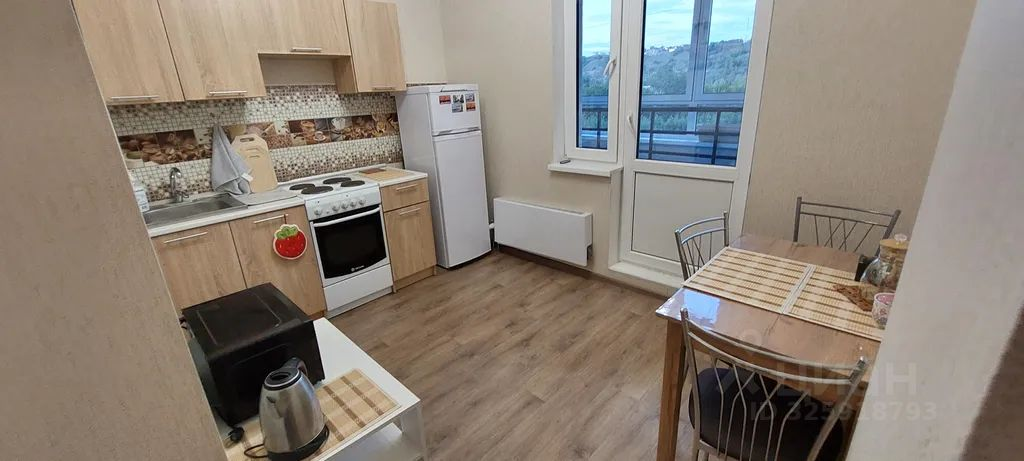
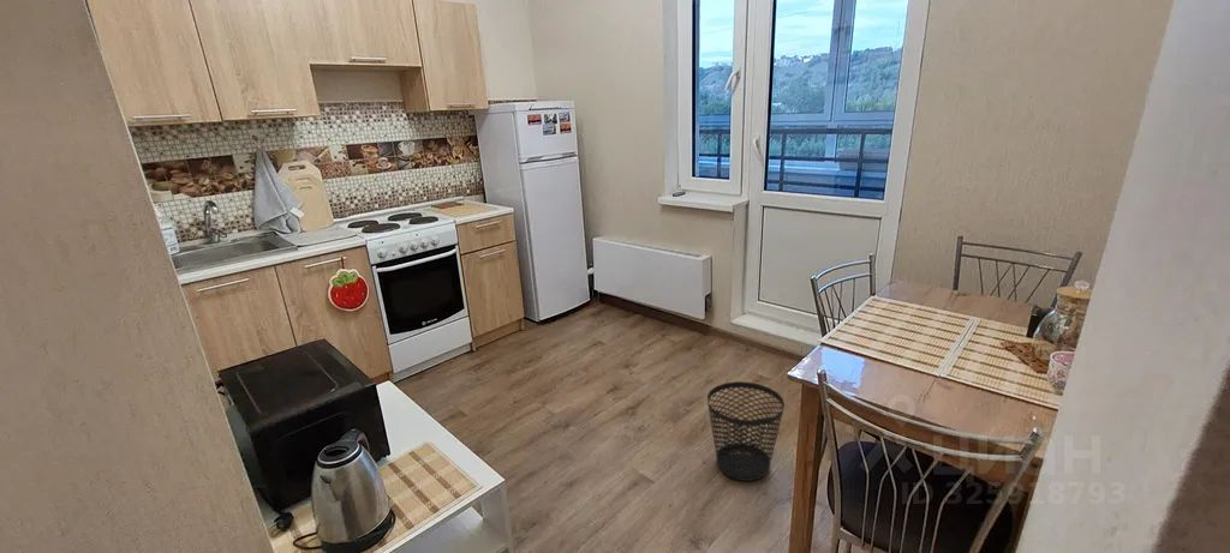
+ wastebasket [706,380,786,482]
